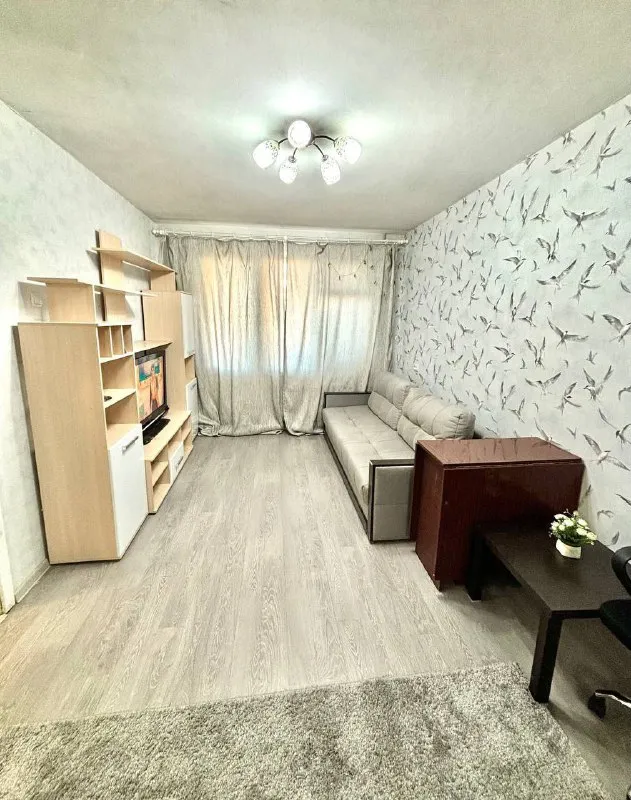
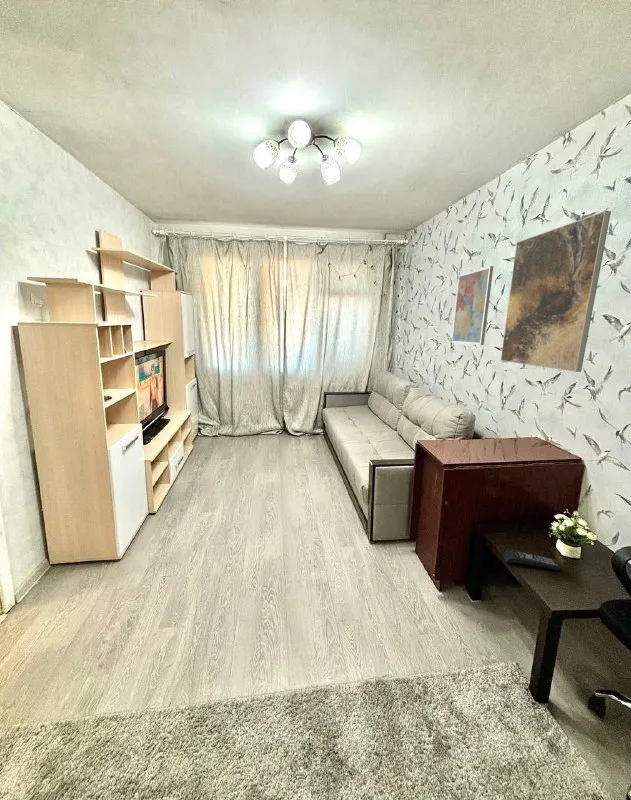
+ remote control [502,549,562,571]
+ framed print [500,210,612,373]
+ wall art [451,265,494,346]
